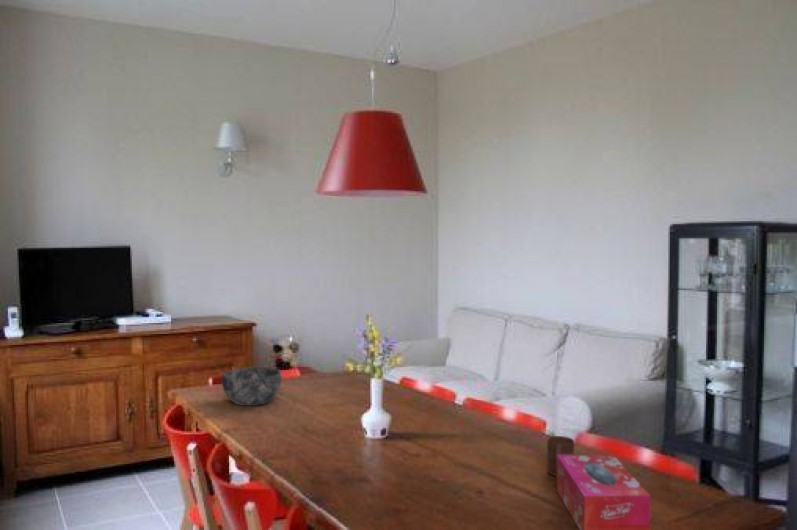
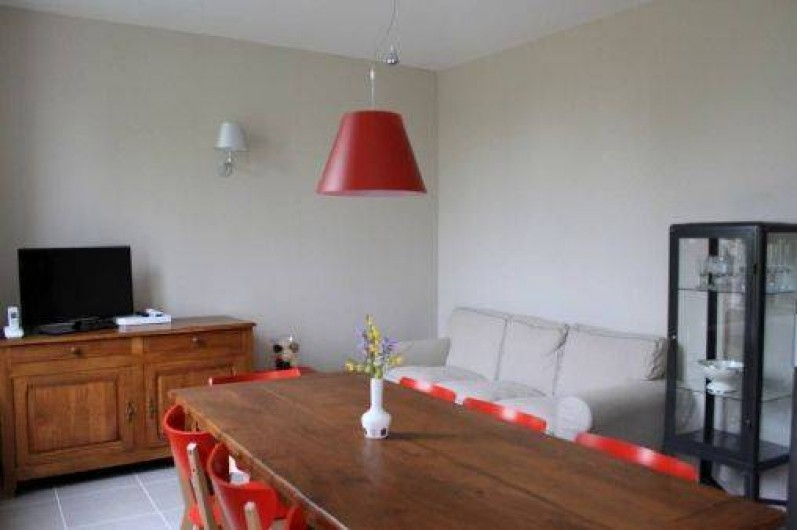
- cup [546,435,575,477]
- bowl [221,366,283,407]
- tissue box [556,453,651,530]
